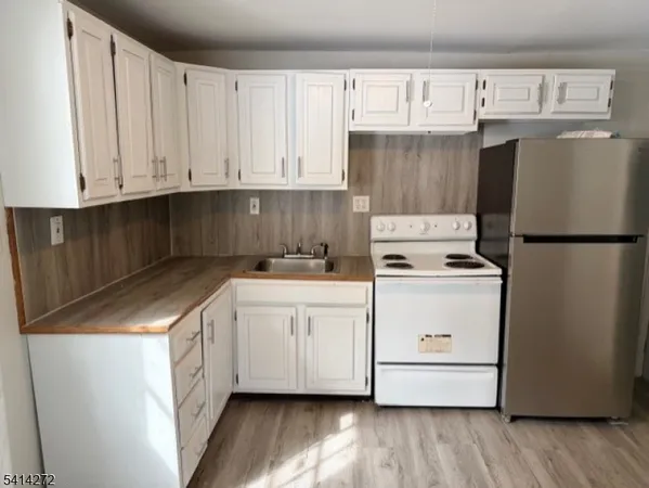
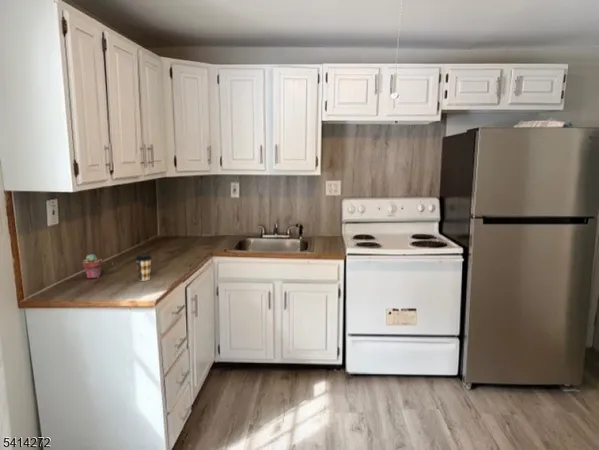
+ potted succulent [82,253,104,279]
+ coffee cup [134,254,153,282]
